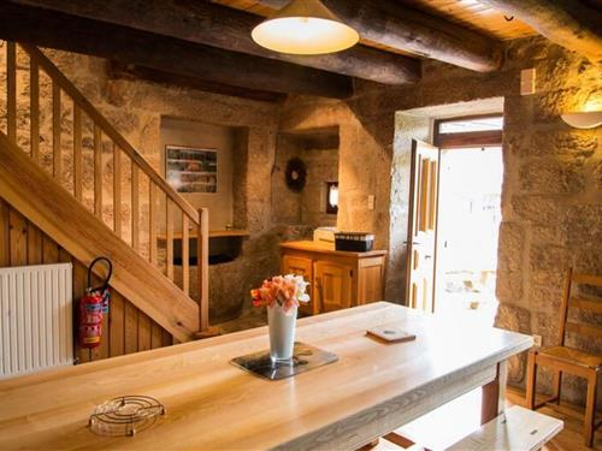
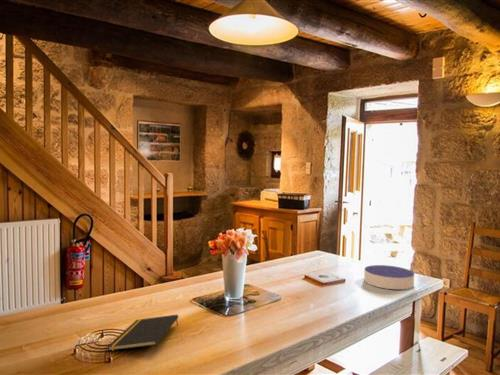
+ coaster [363,264,415,290]
+ notepad [107,314,179,352]
